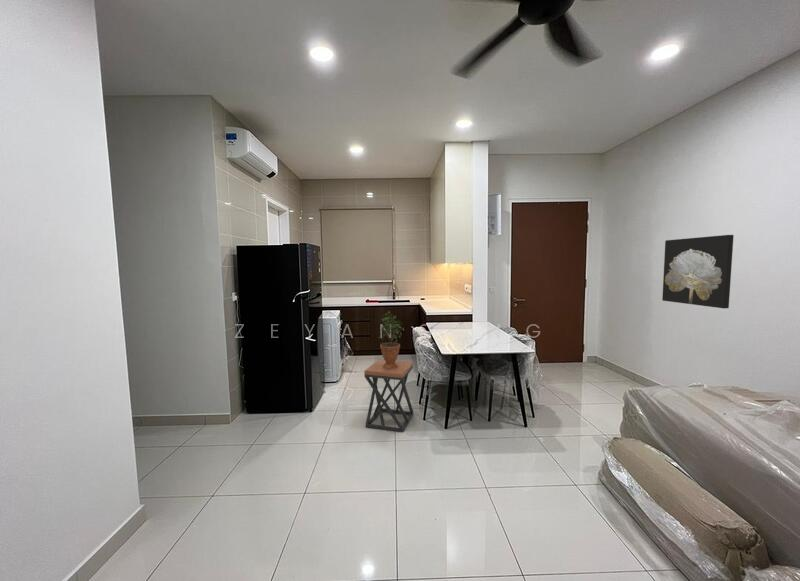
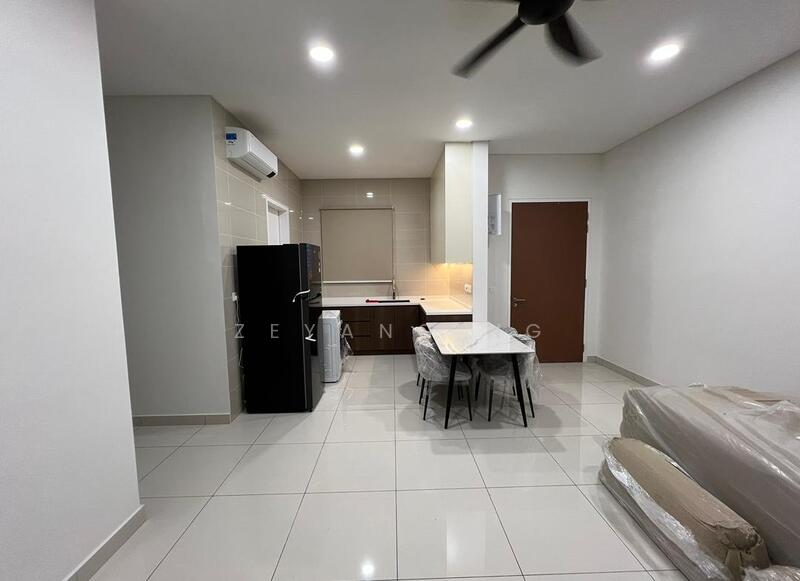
- potted plant [378,311,405,370]
- stool [363,358,414,433]
- wall art [661,234,735,309]
